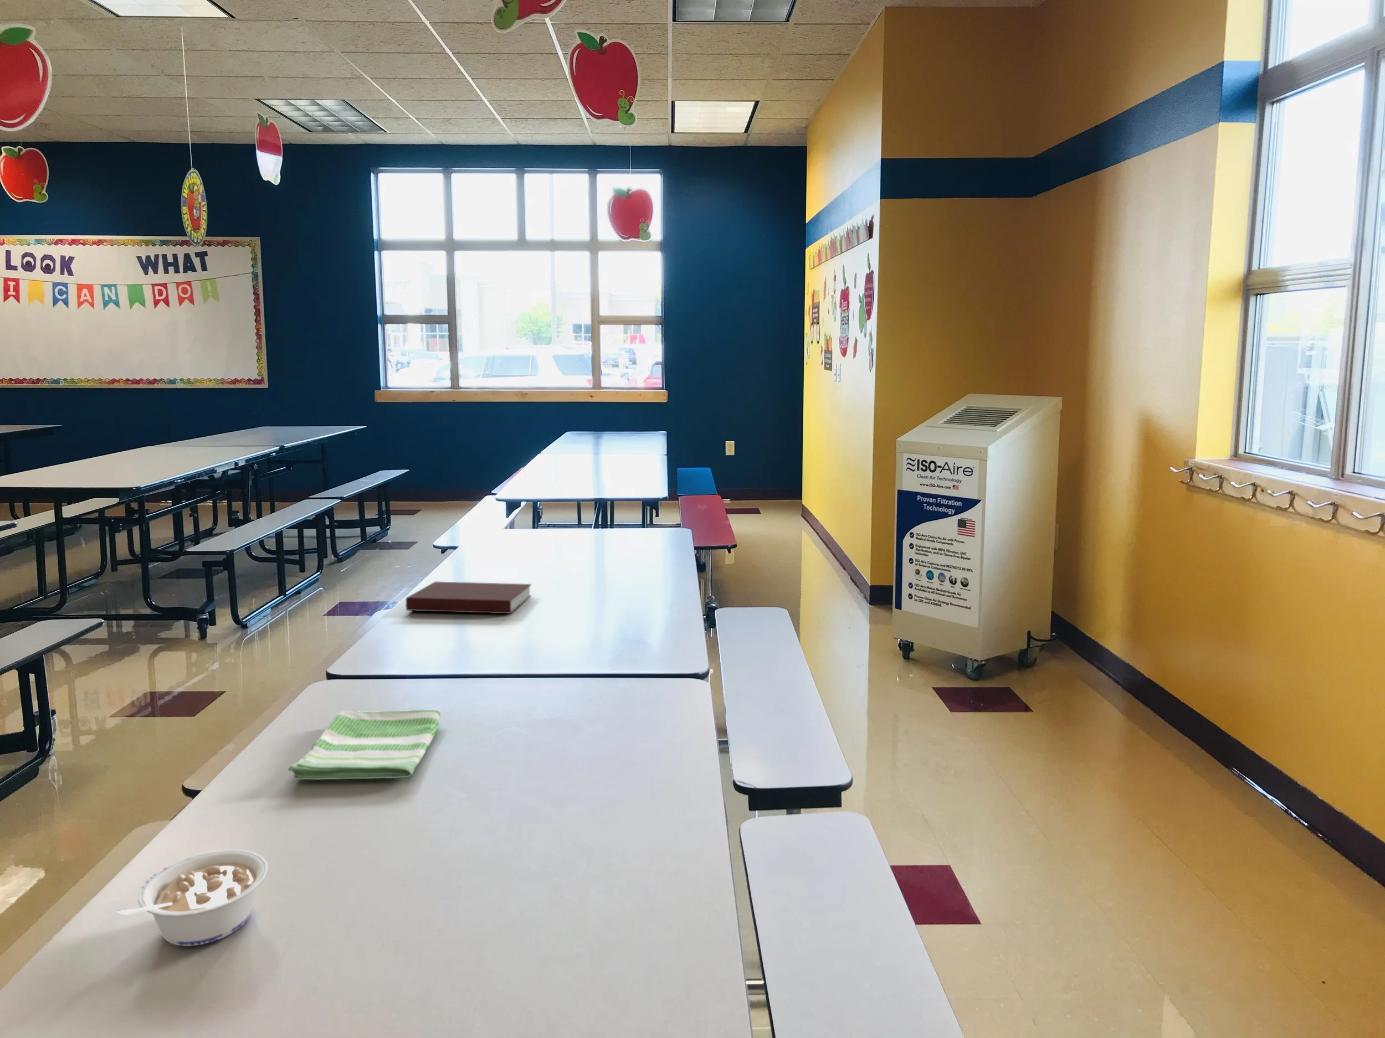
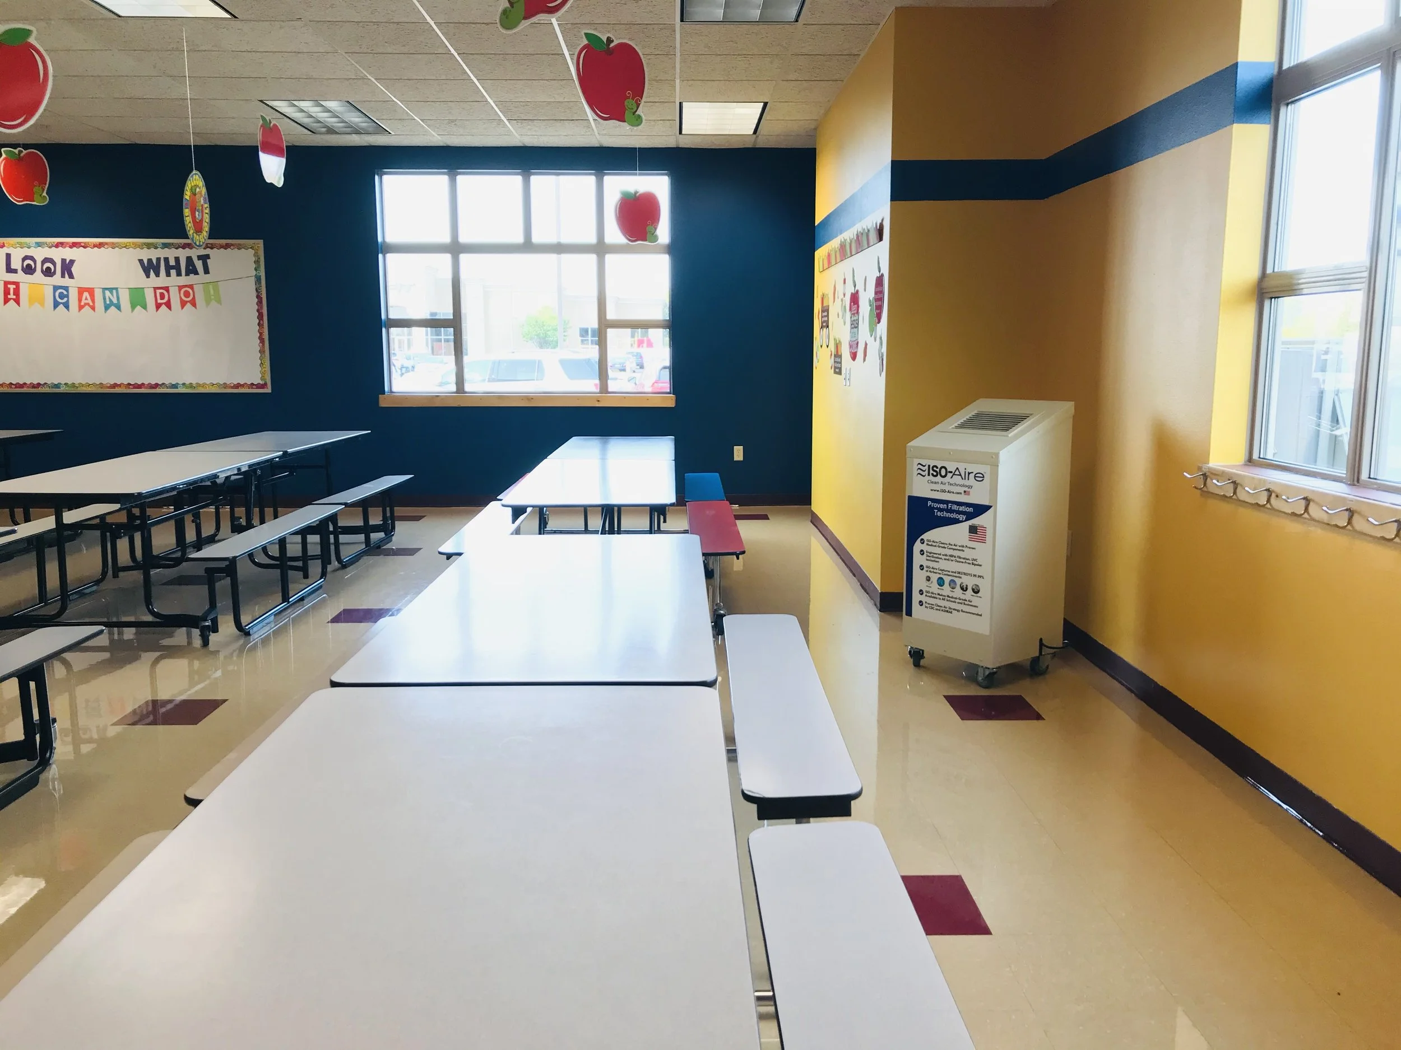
- legume [116,849,268,946]
- dish towel [288,709,442,781]
- notebook [406,581,532,615]
